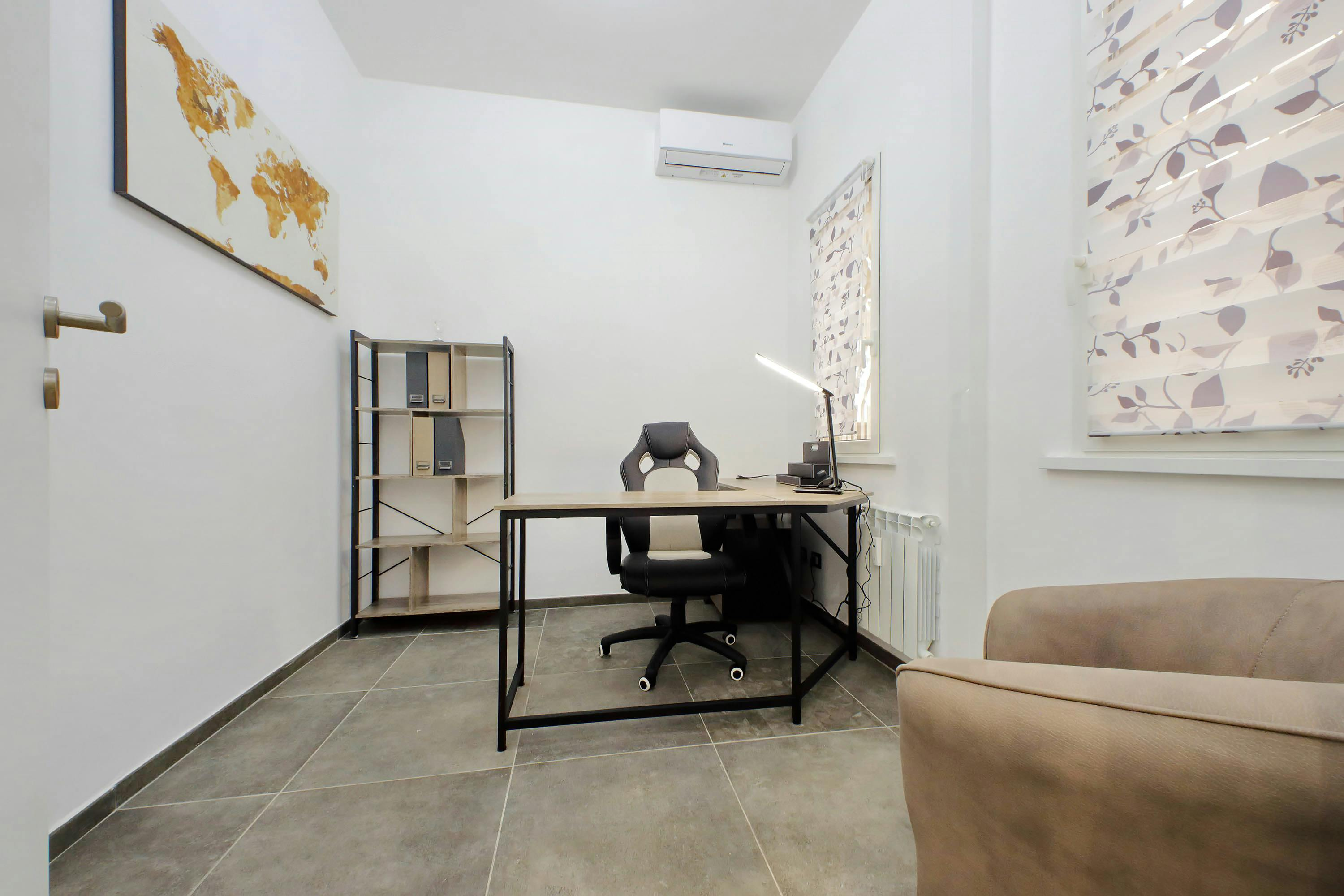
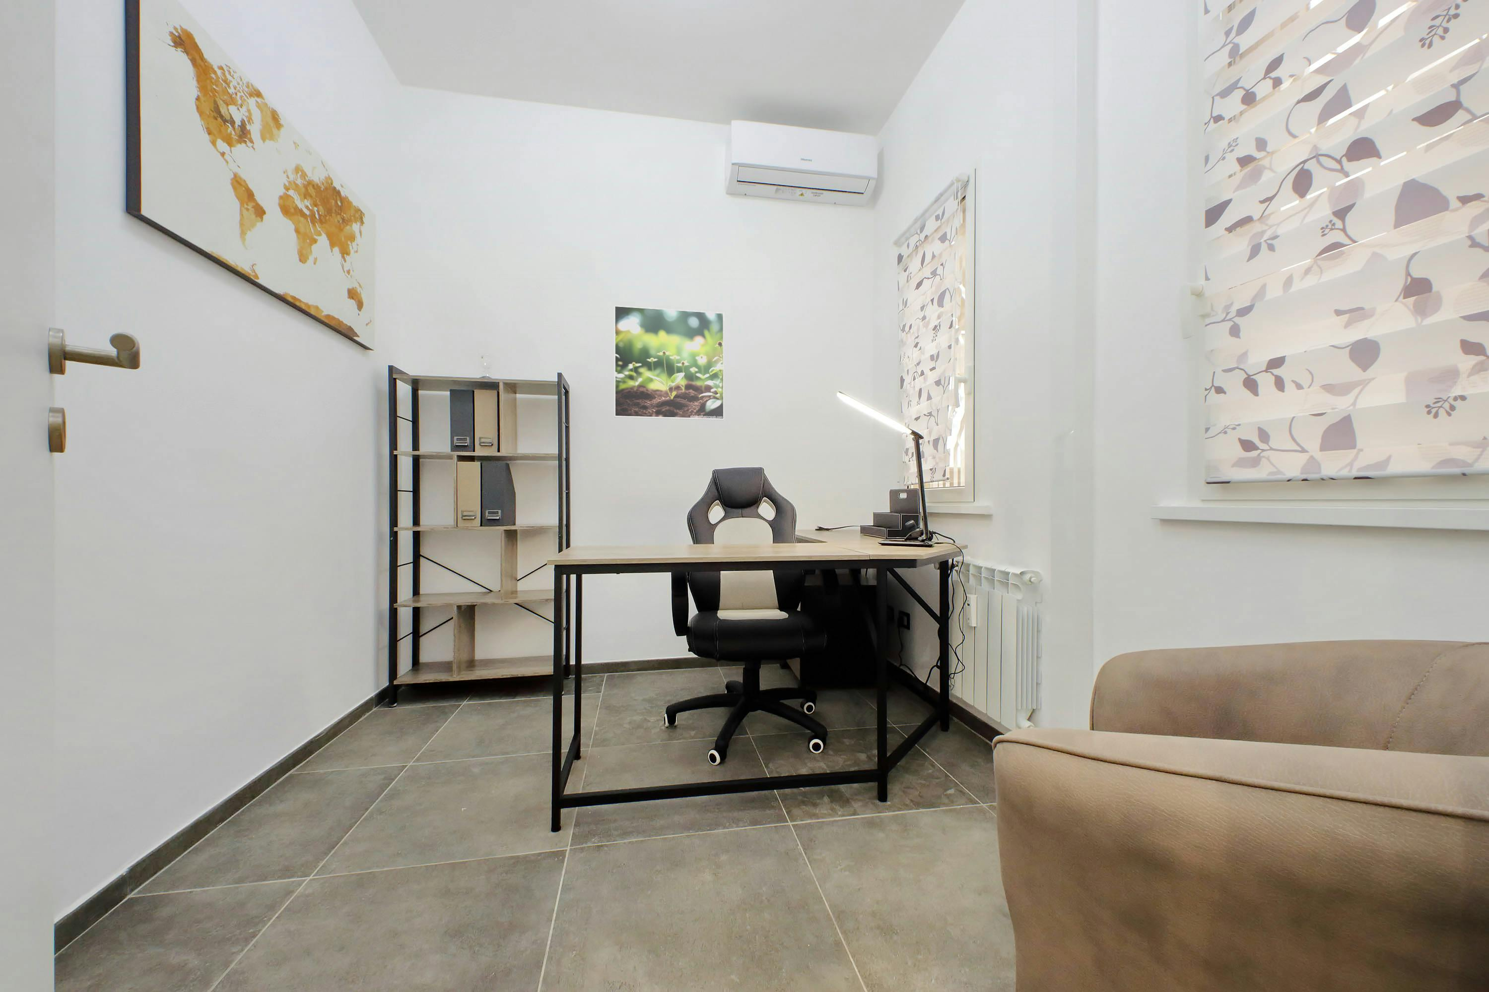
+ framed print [614,306,725,421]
